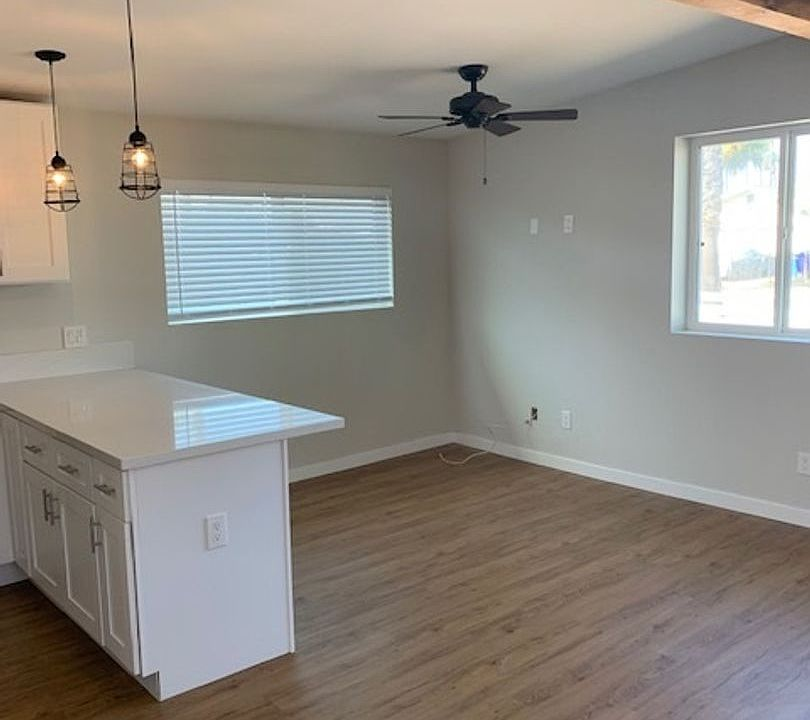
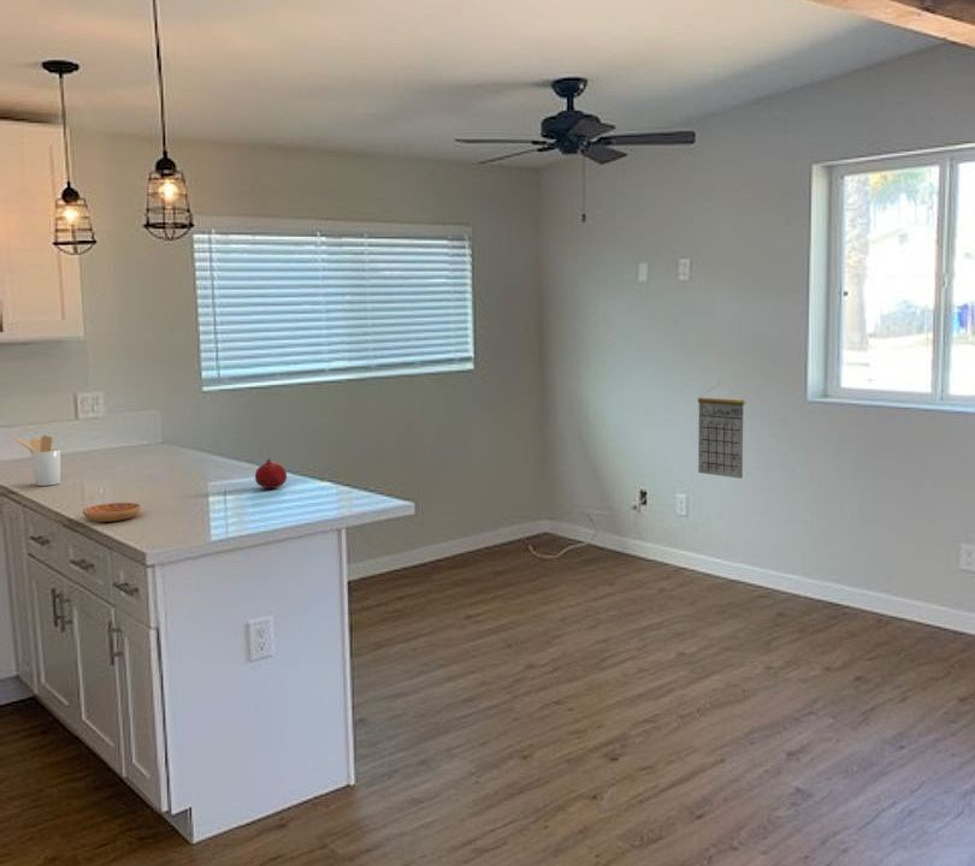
+ fruit [254,457,288,490]
+ utensil holder [14,434,61,487]
+ saucer [82,502,142,523]
+ calendar [697,382,746,480]
